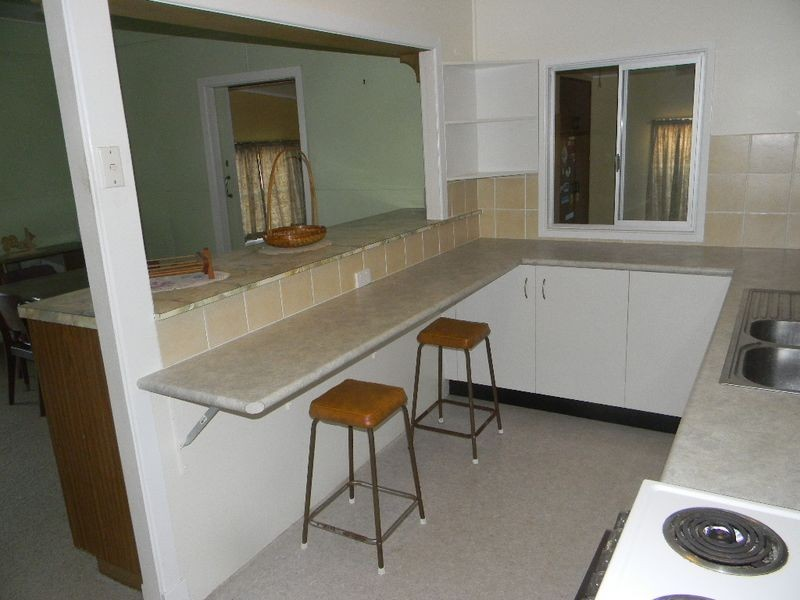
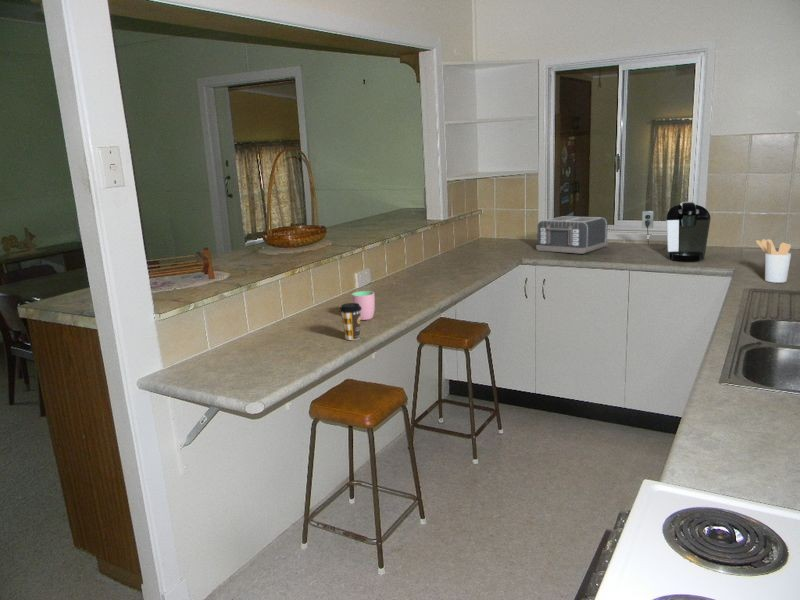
+ toaster [535,215,609,255]
+ cup [351,290,376,321]
+ utensil holder [755,238,792,284]
+ coffee maker [641,201,711,262]
+ coffee cup [339,302,362,341]
